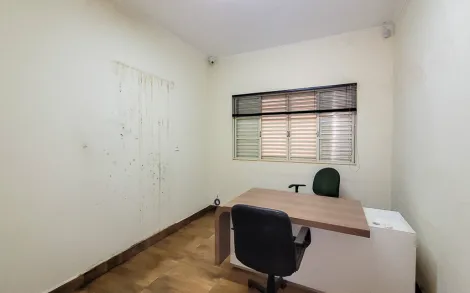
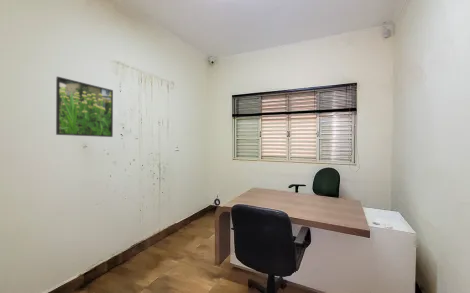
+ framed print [55,76,114,138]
